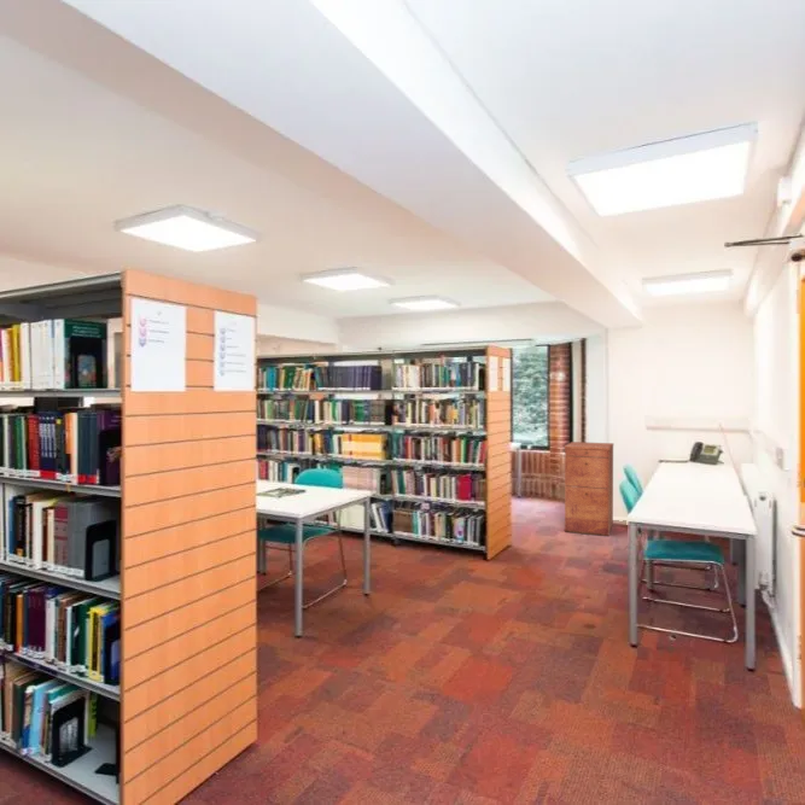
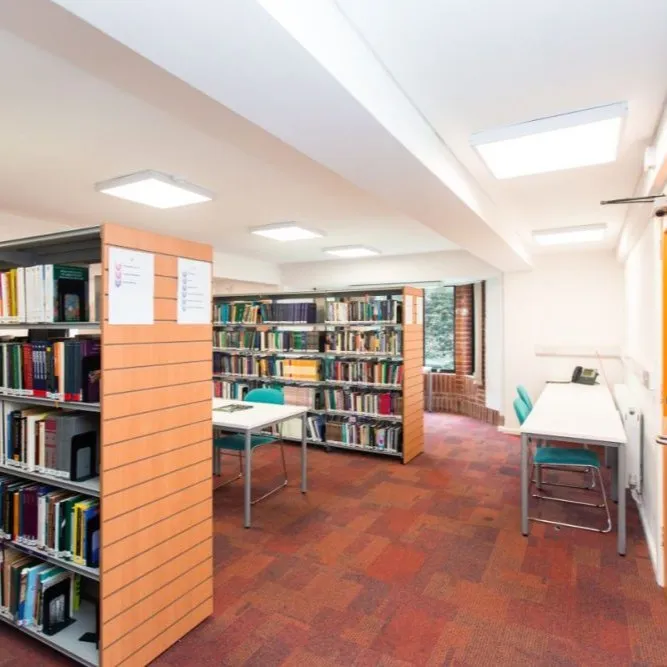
- filing cabinet [564,441,614,537]
